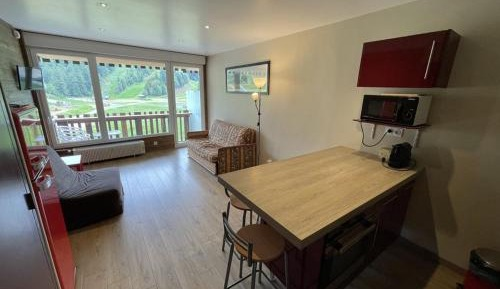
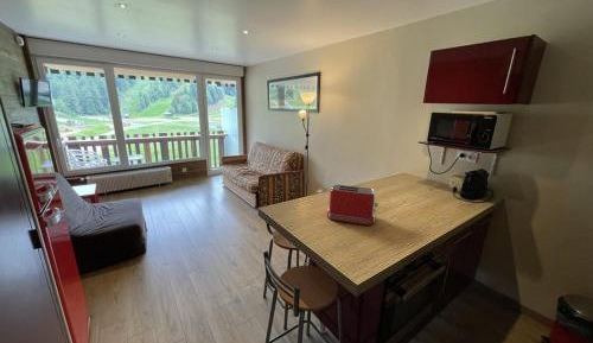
+ toaster [326,184,380,227]
